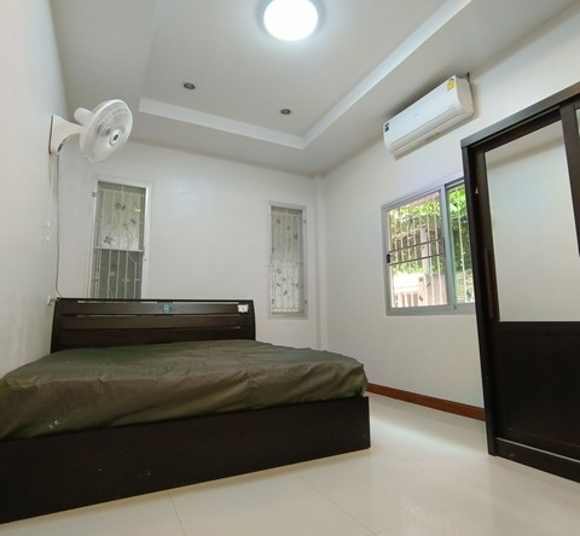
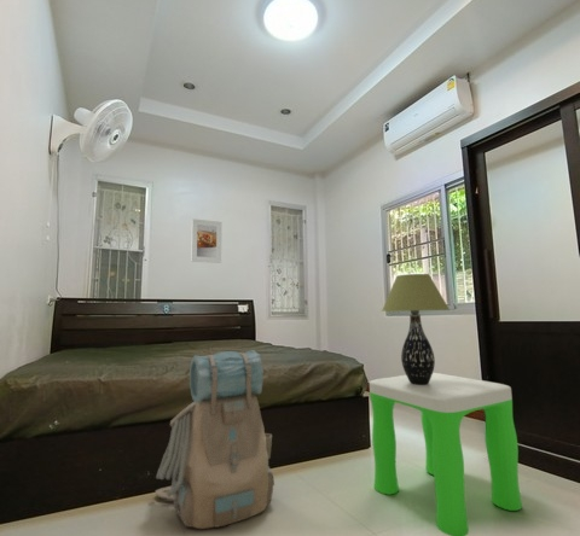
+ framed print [190,217,222,264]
+ backpack [155,349,276,530]
+ table lamp [381,273,451,385]
+ stool [369,372,523,536]
